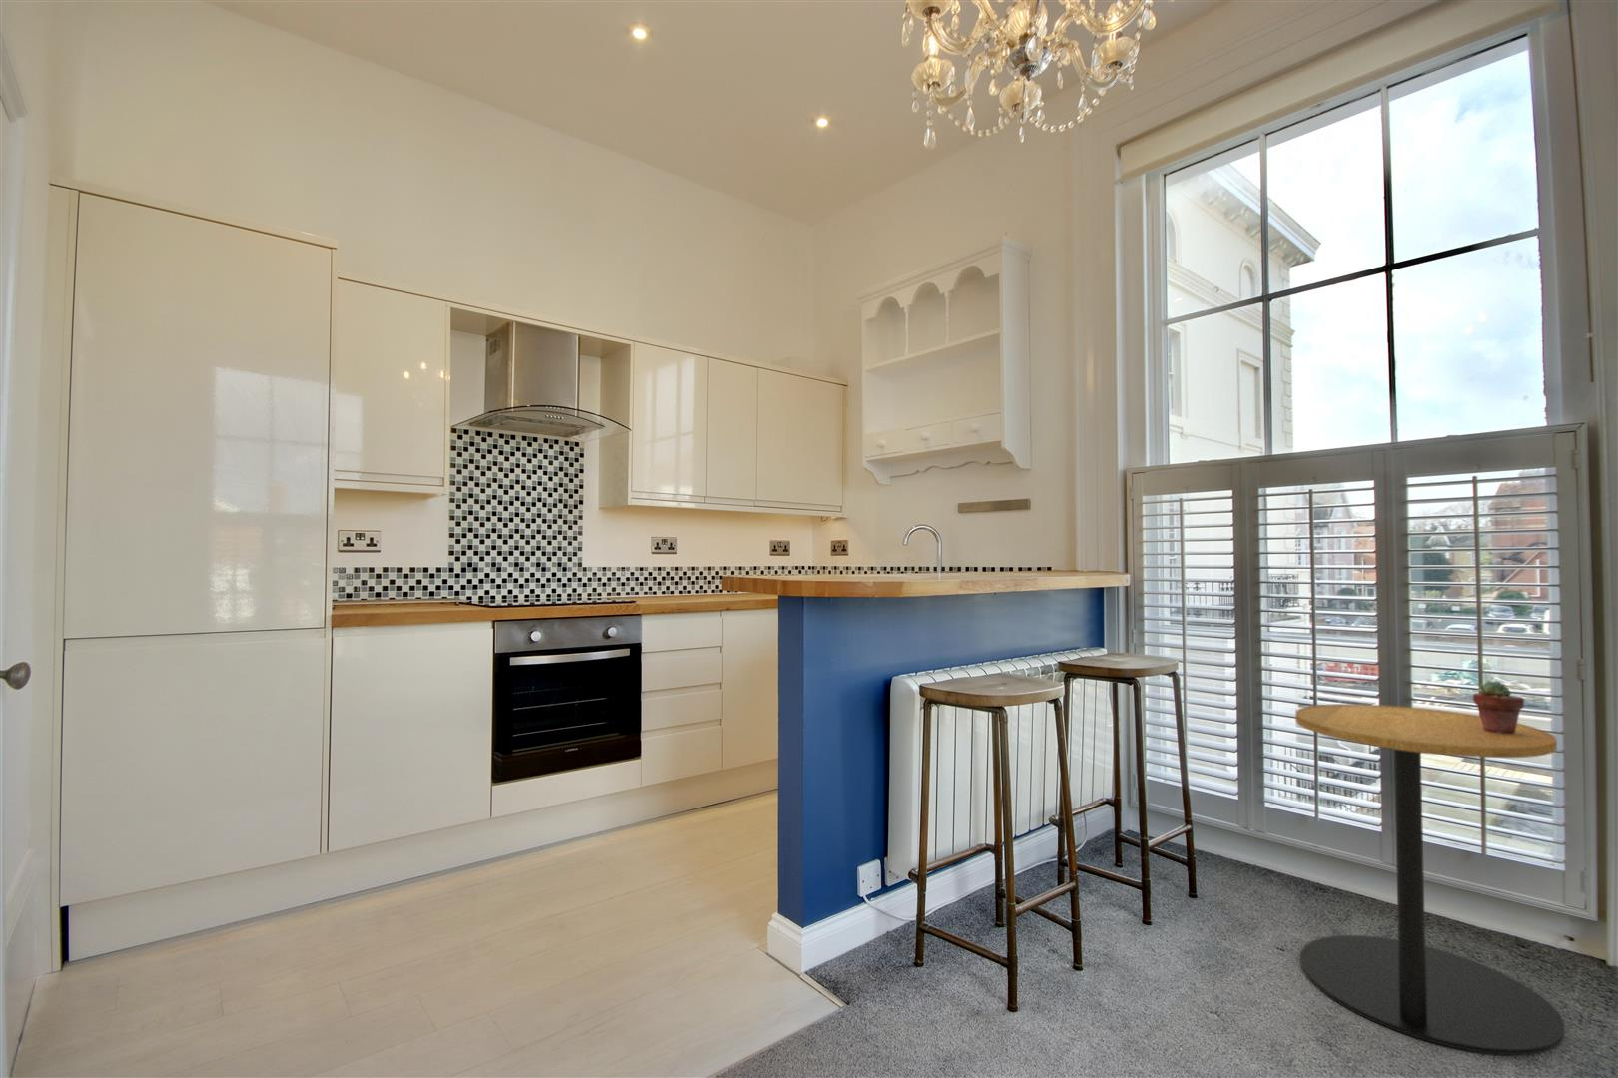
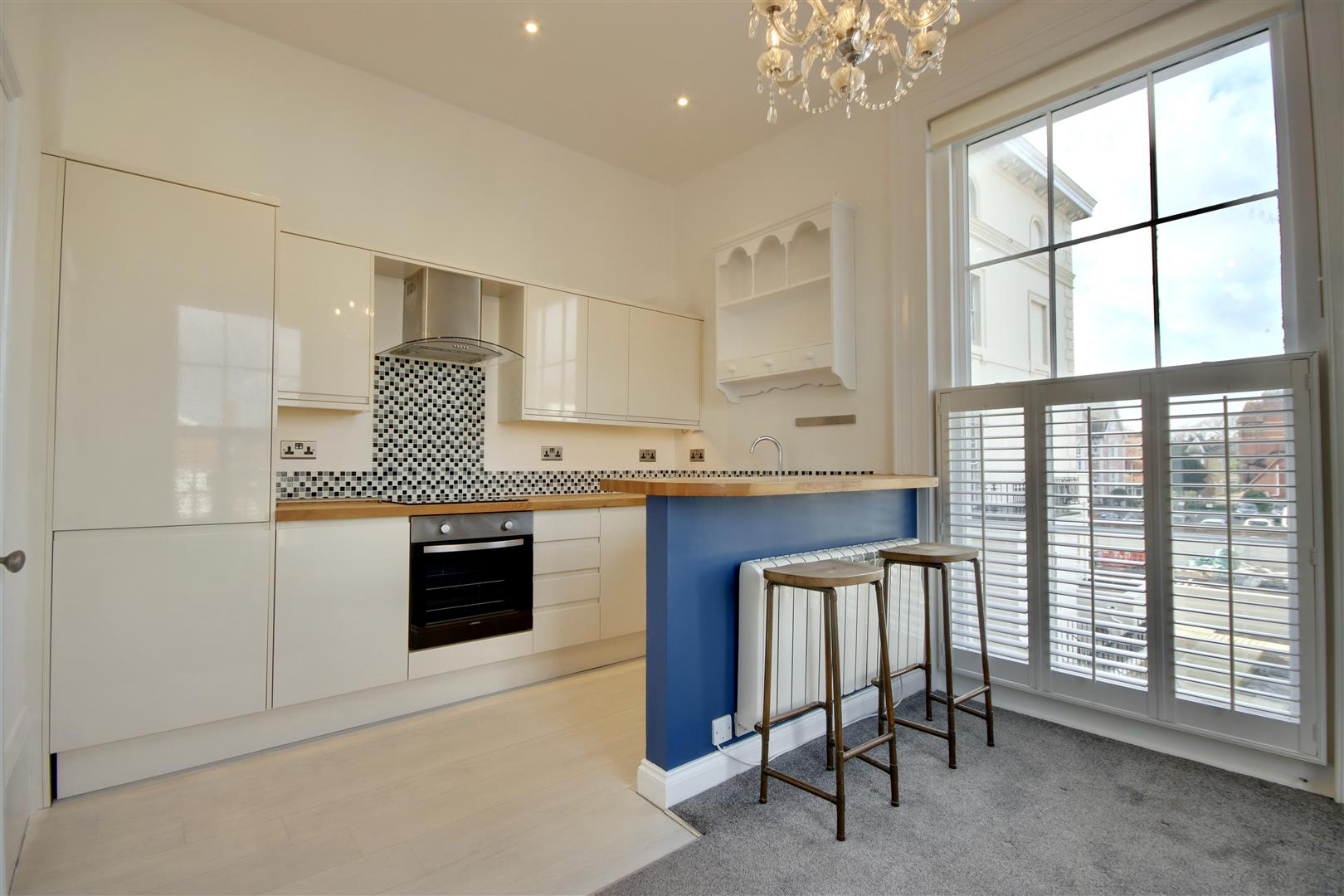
- potted succulent [1472,680,1525,734]
- side table [1294,703,1566,1056]
